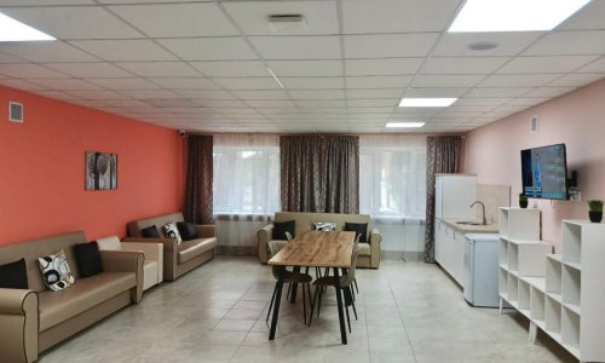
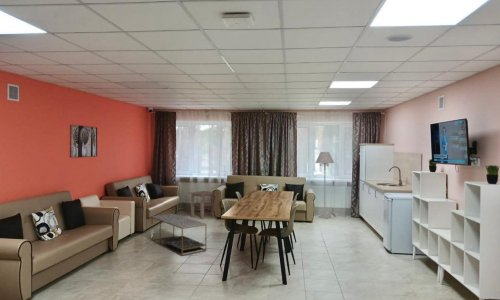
+ side table [187,190,215,219]
+ coffee table [151,213,207,257]
+ floor lamp [314,151,335,219]
